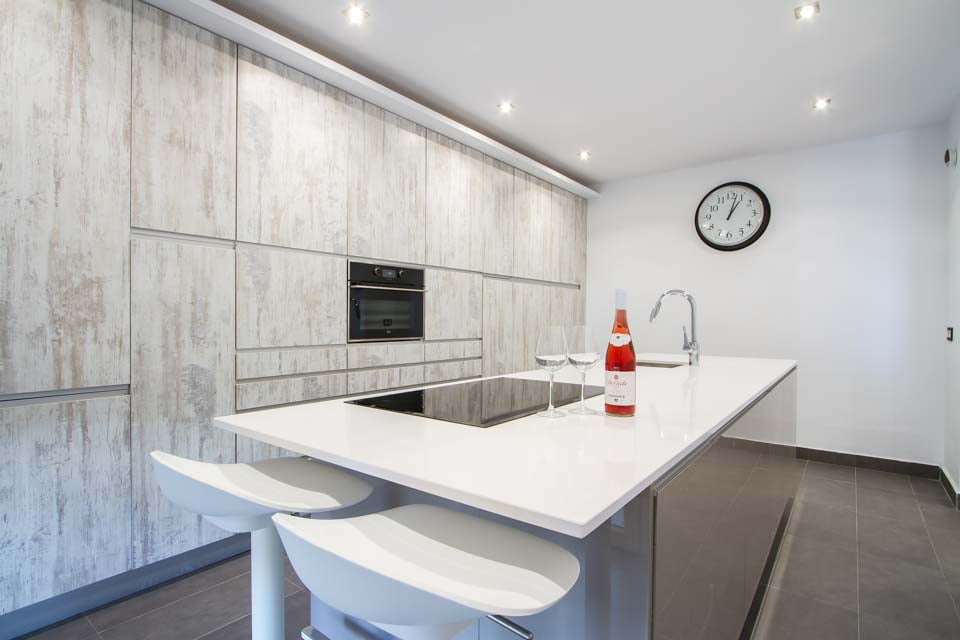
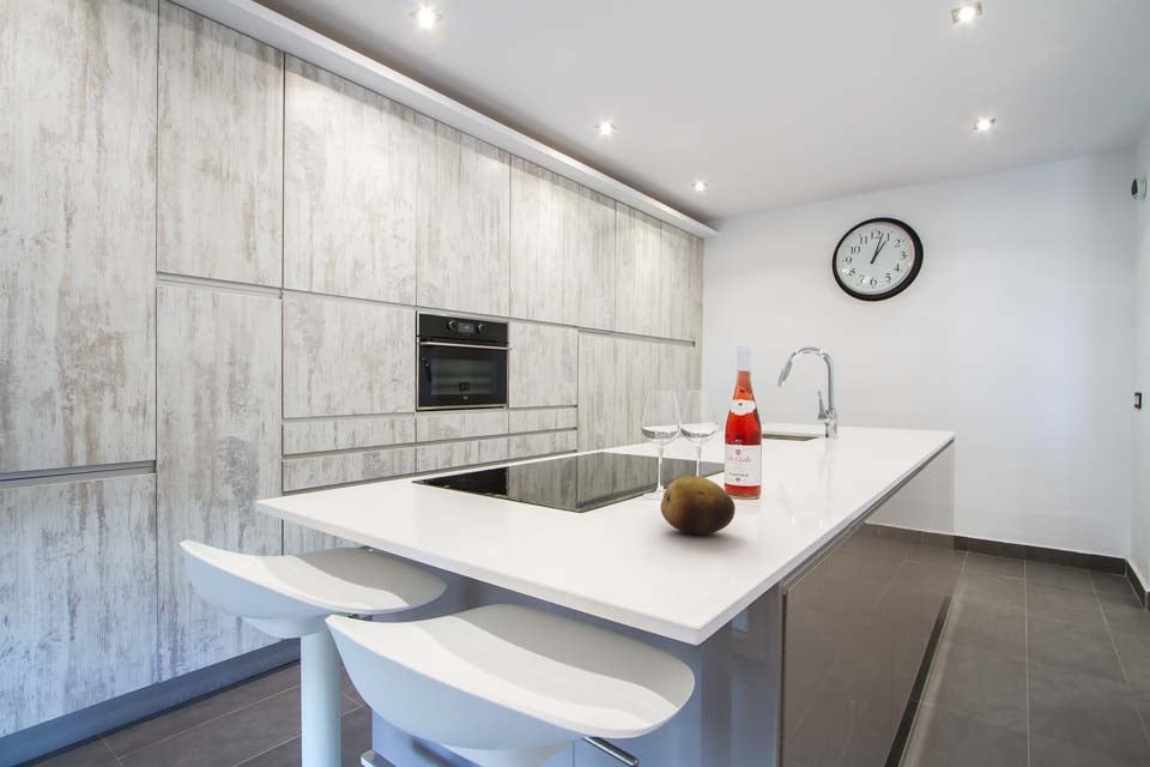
+ fruit [660,475,737,536]
